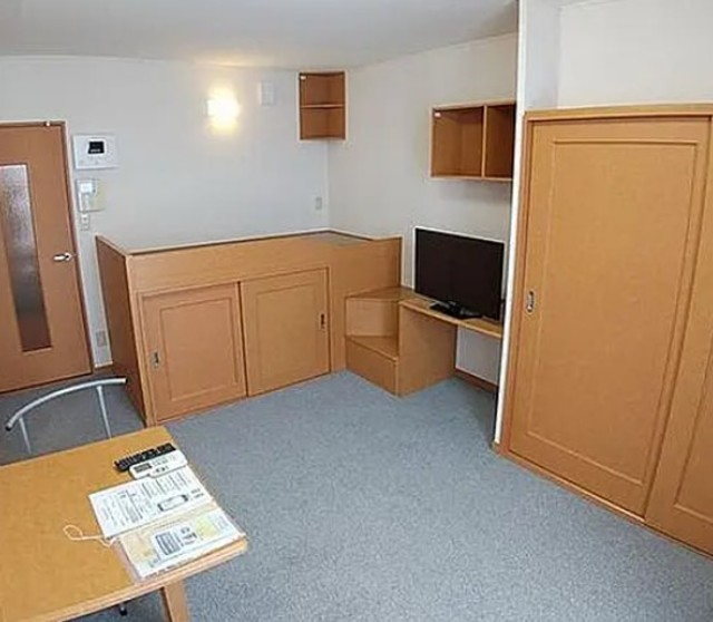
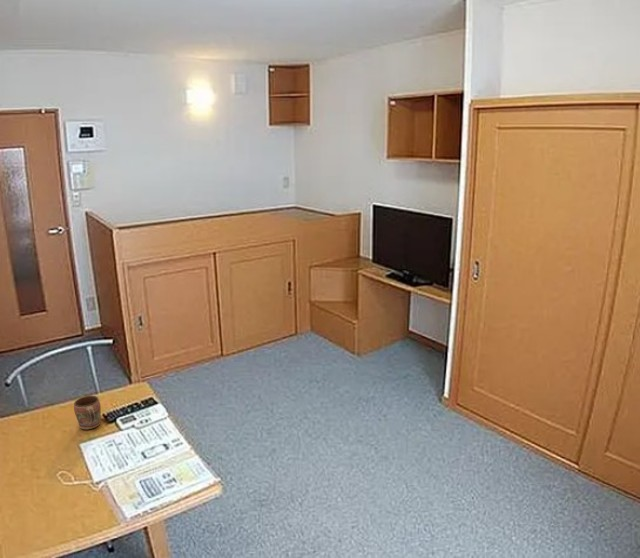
+ mug [73,395,102,430]
